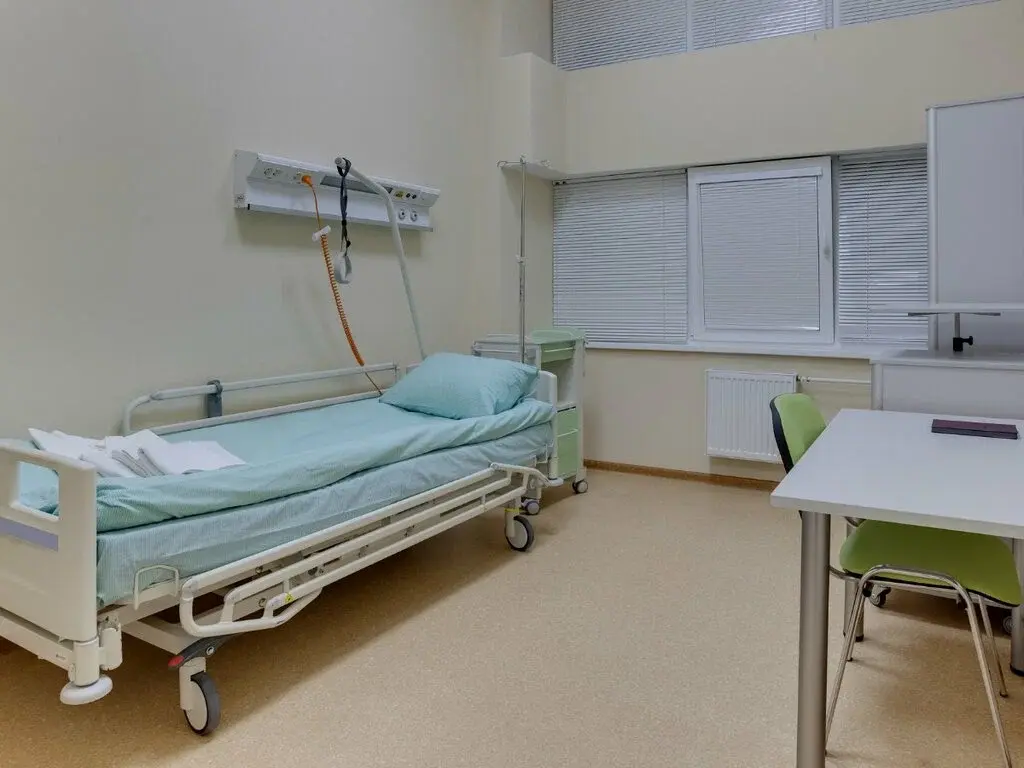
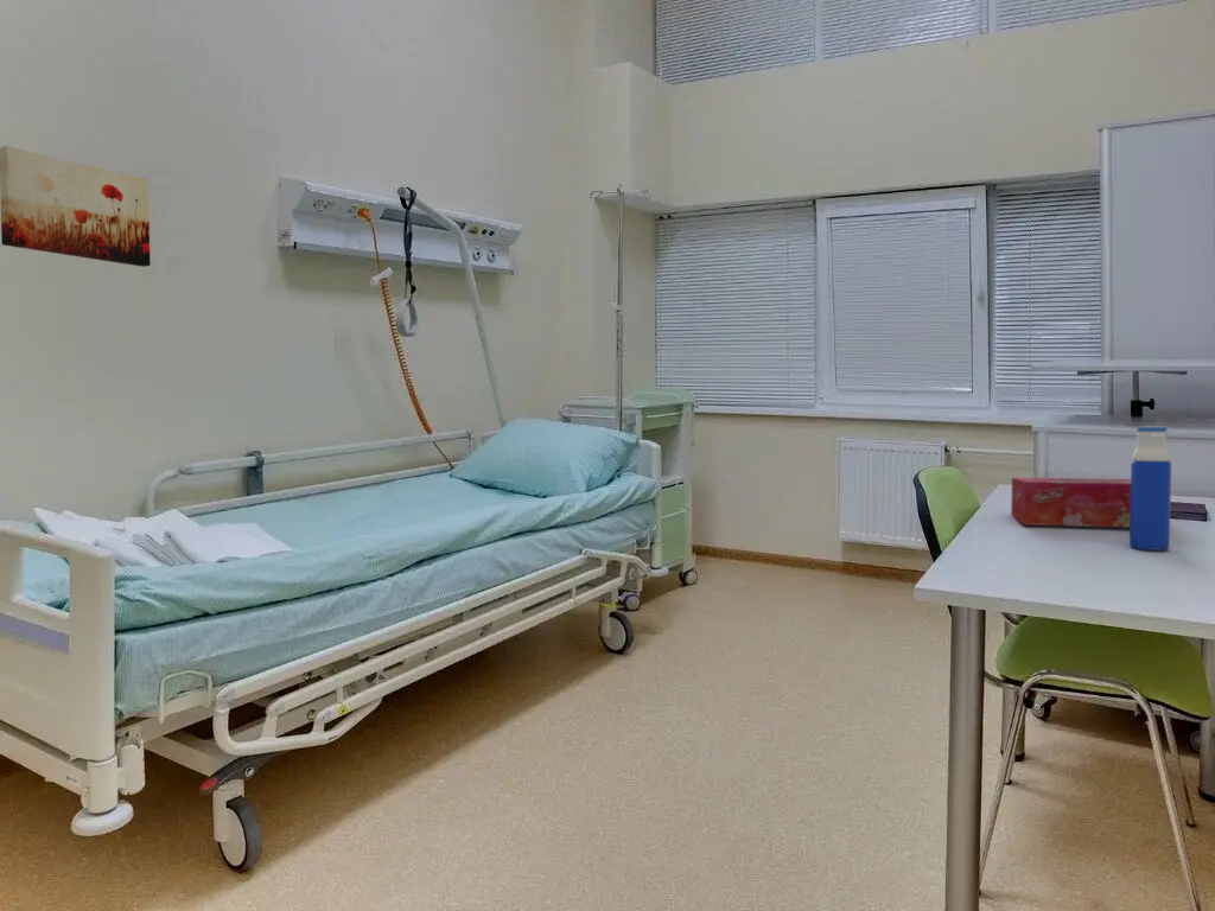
+ water bottle [1128,426,1172,552]
+ wall art [0,145,152,268]
+ tissue box [1010,477,1131,528]
